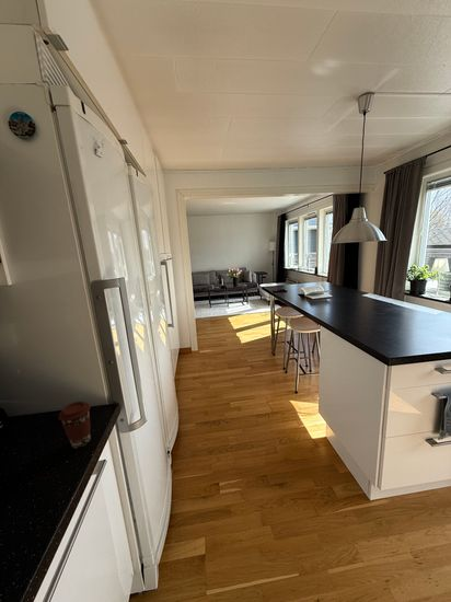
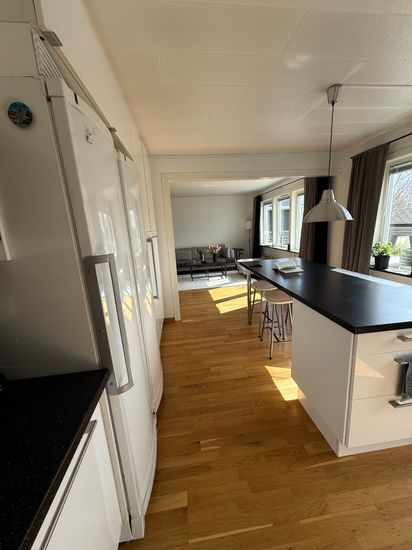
- coffee cup [57,401,92,449]
